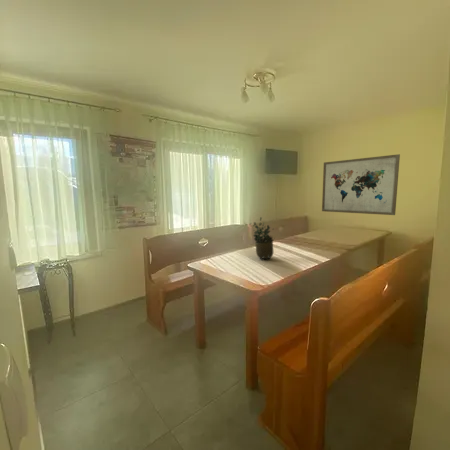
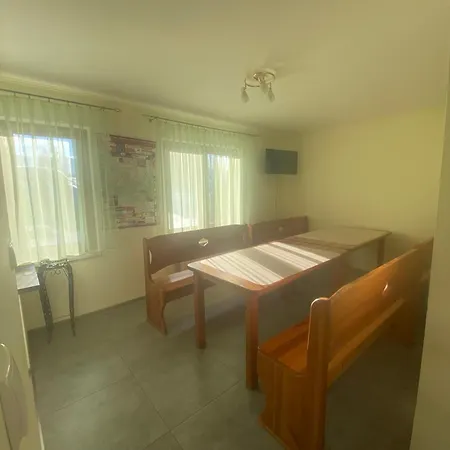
- potted plant [249,216,276,261]
- wall art [321,153,401,216]
